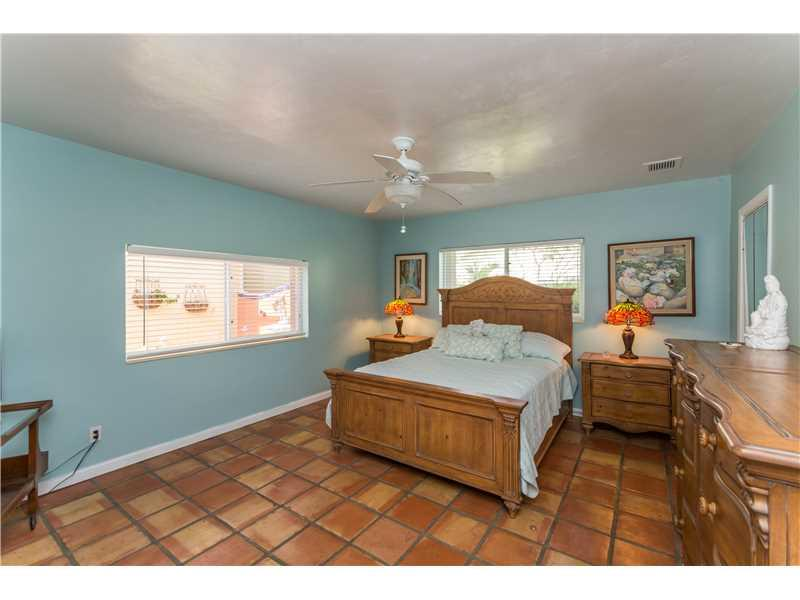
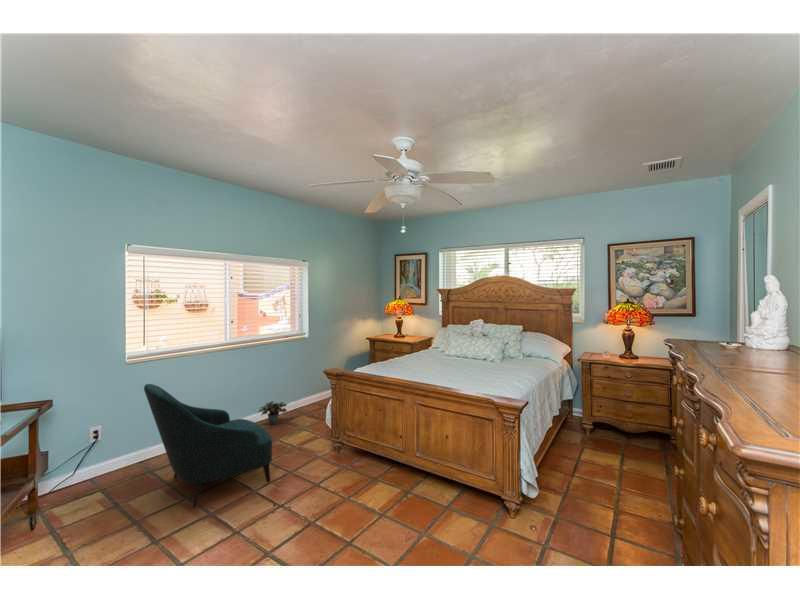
+ armchair [143,383,273,509]
+ potted plant [257,400,288,426]
